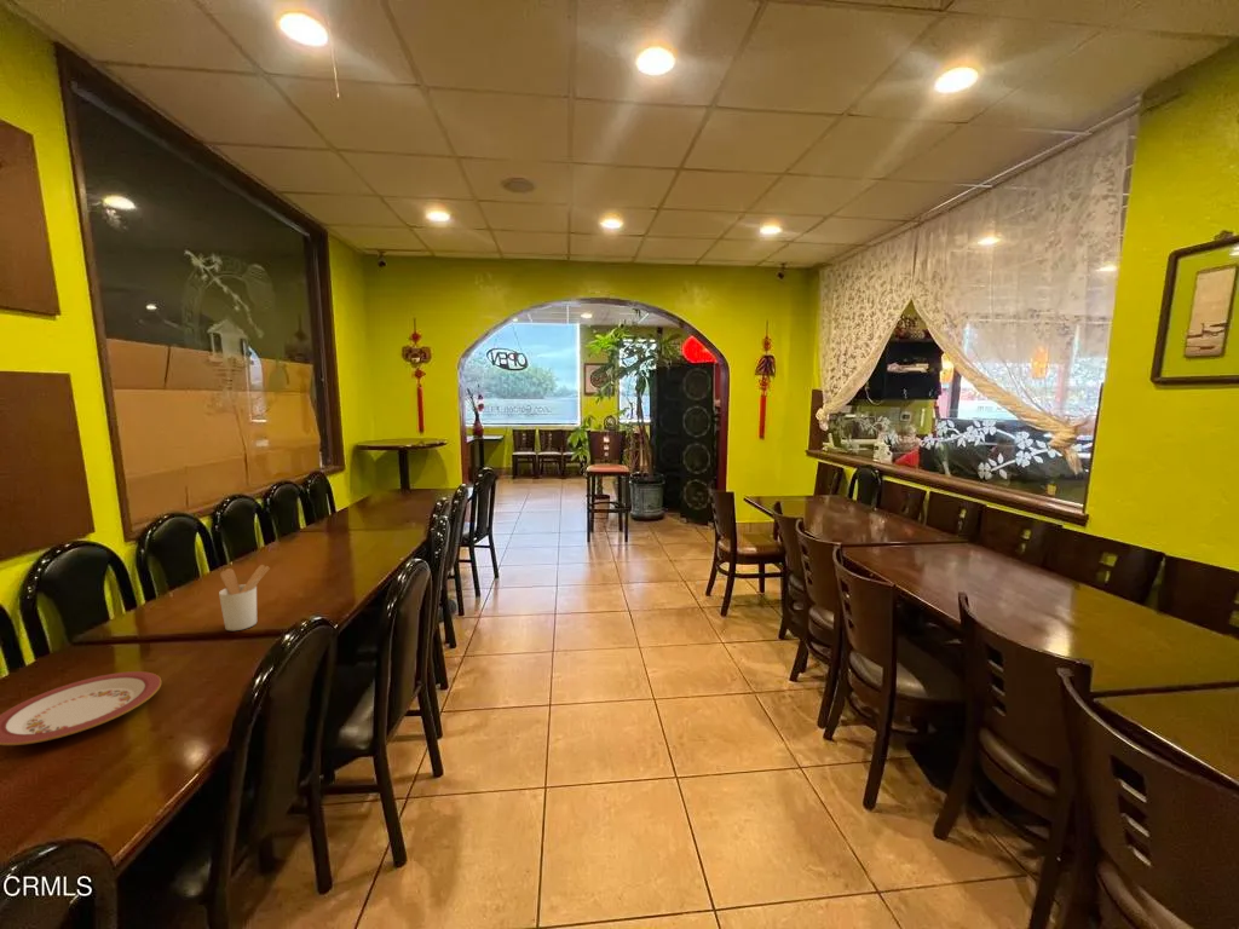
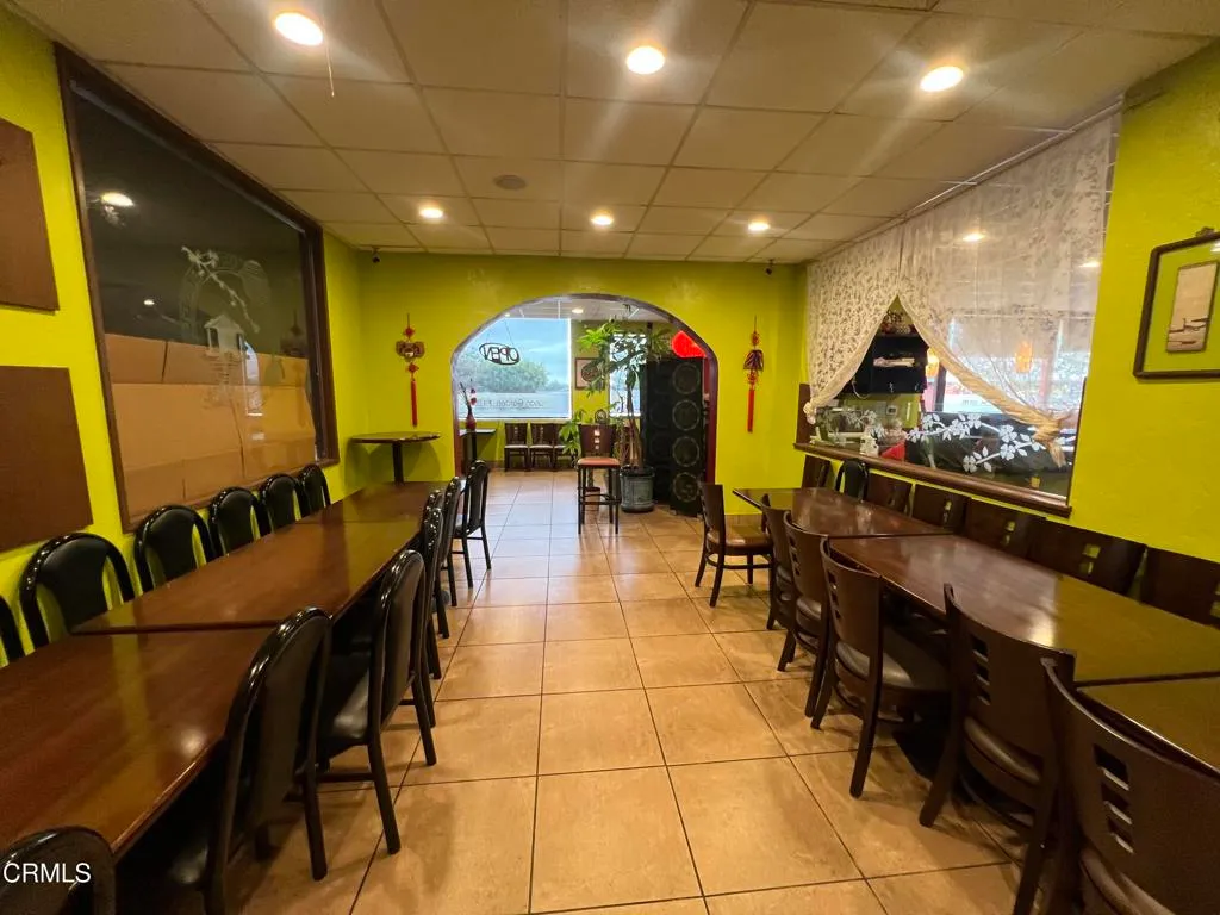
- plate [0,670,162,746]
- utensil holder [218,564,271,631]
